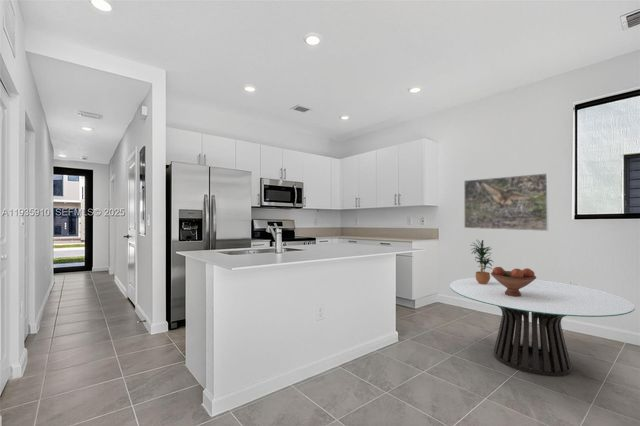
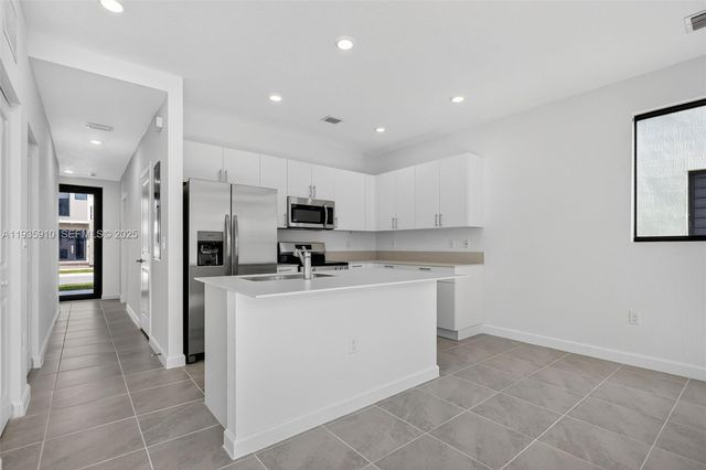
- dining table [449,276,636,378]
- potted plant [470,239,494,284]
- fruit bowl [490,266,537,297]
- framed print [463,172,549,232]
